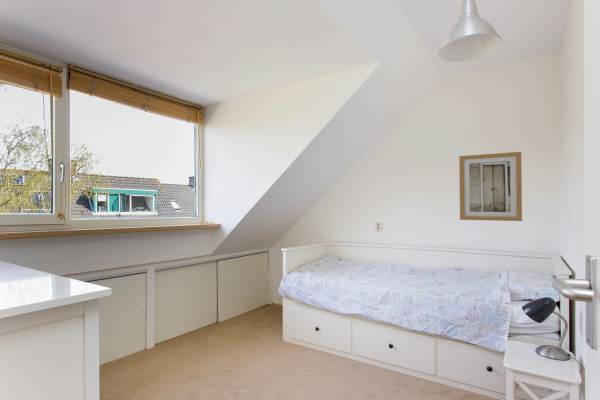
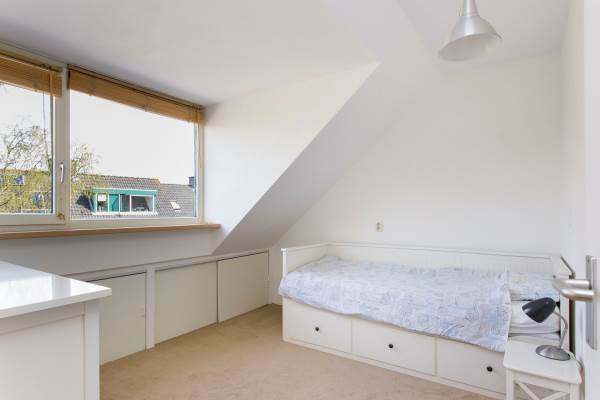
- wall art [458,151,523,222]
